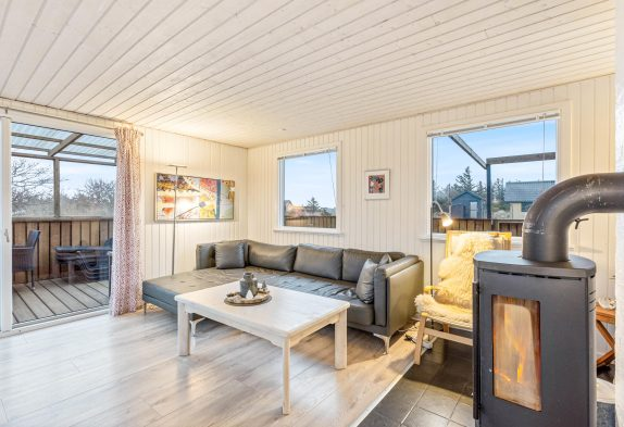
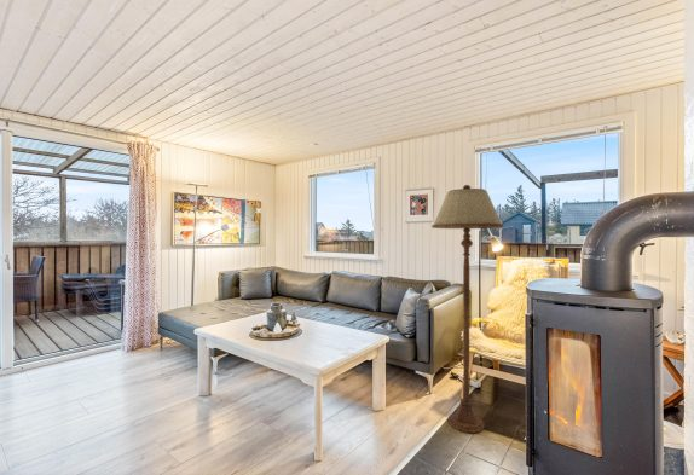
+ floor lamp [430,184,505,434]
